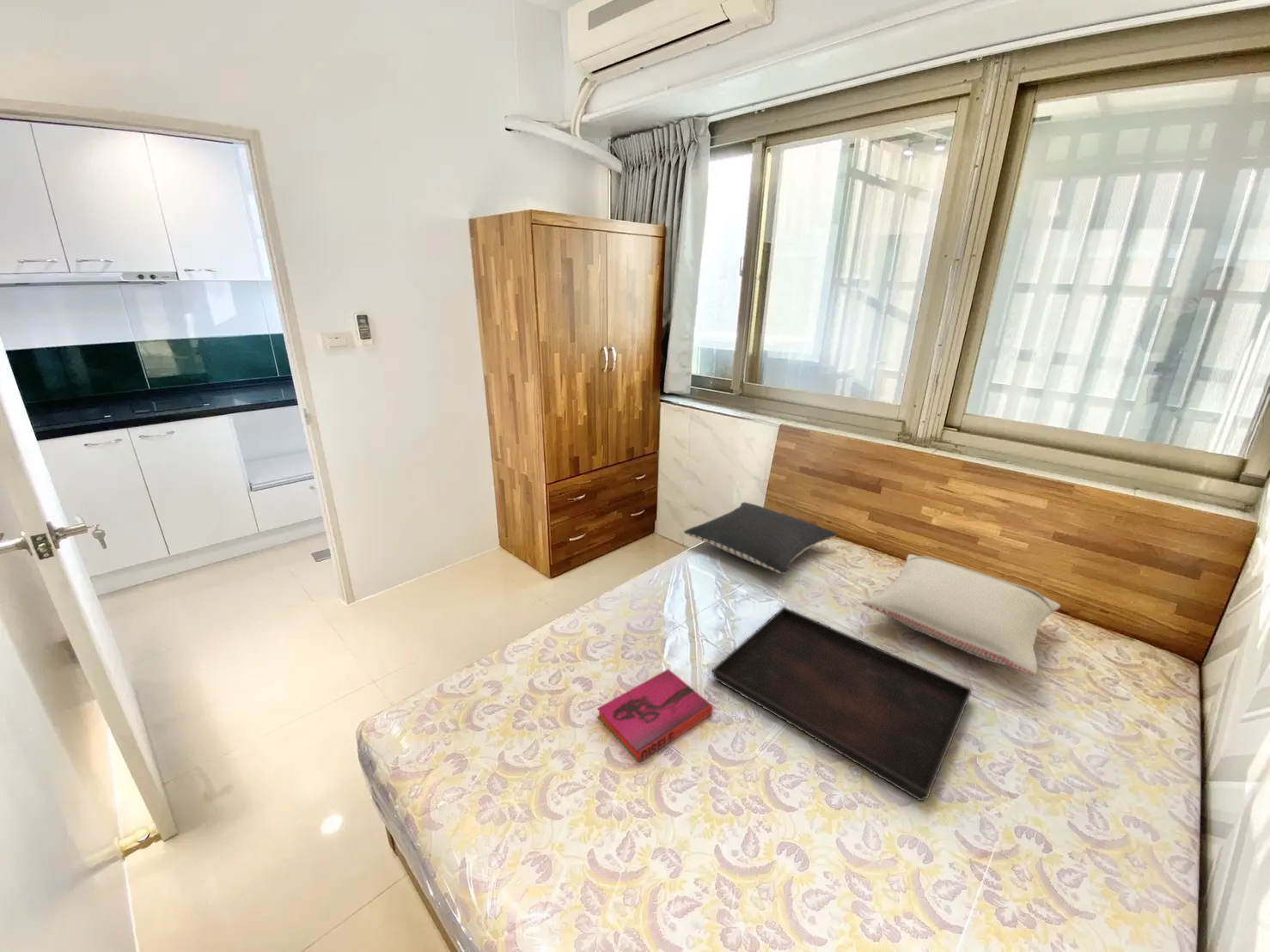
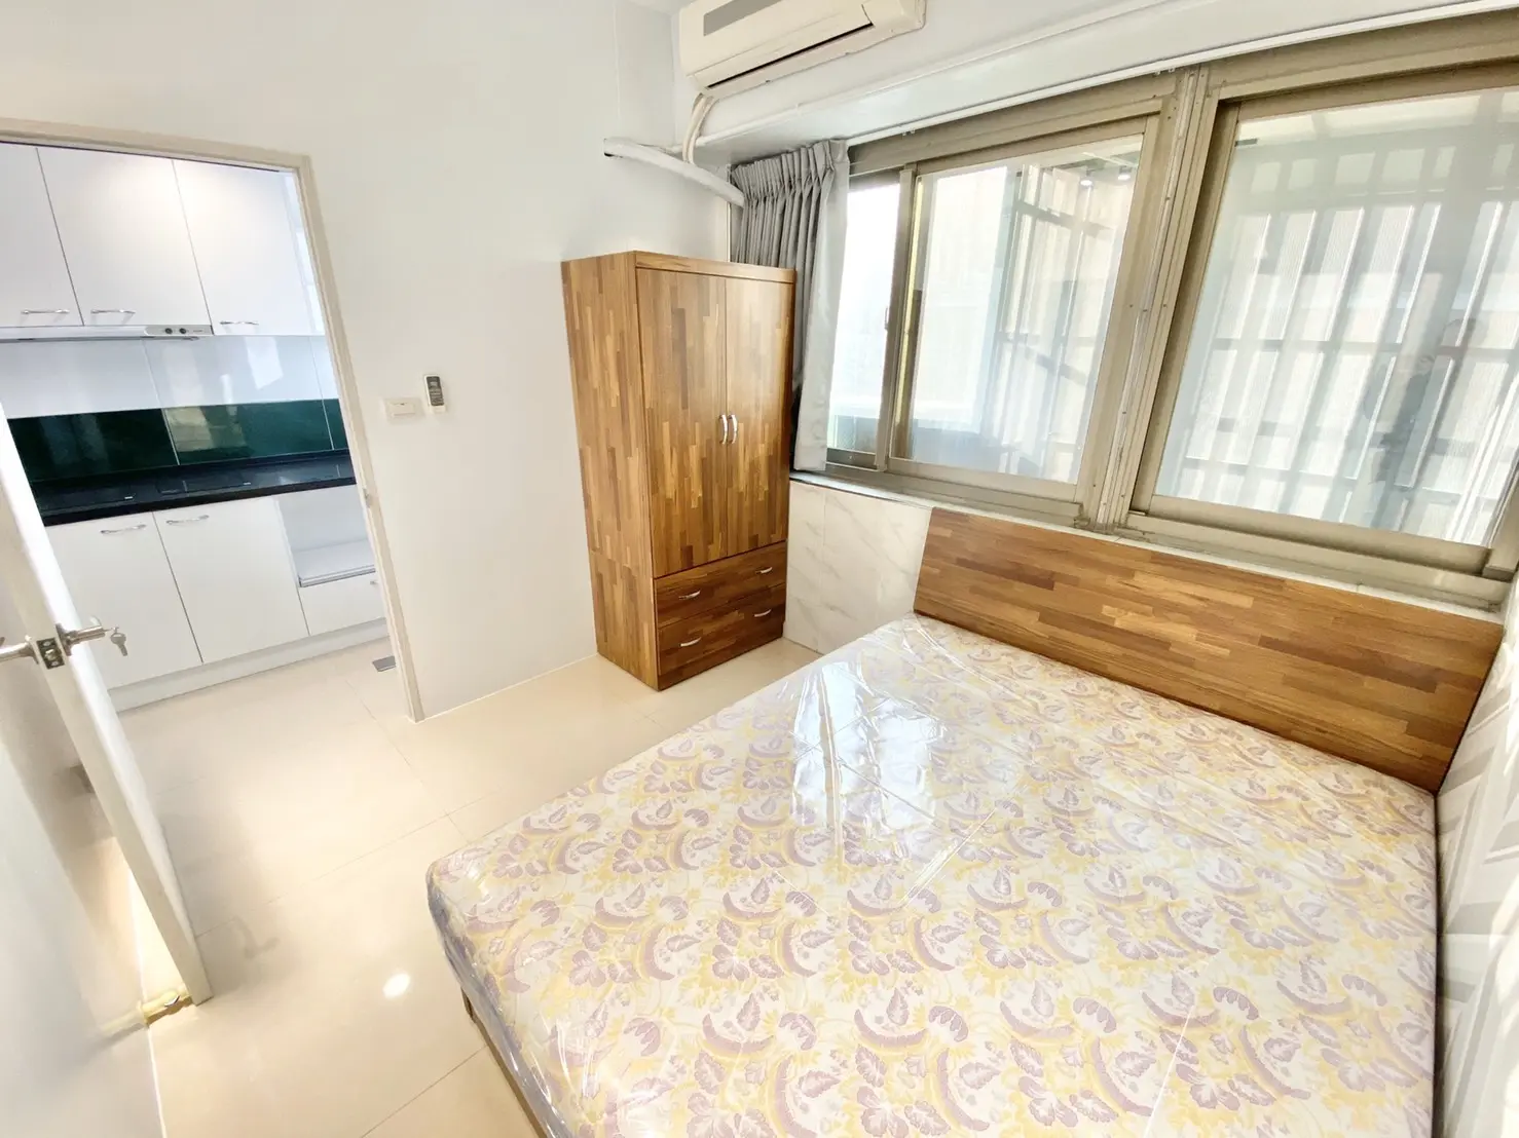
- pillow [861,553,1061,675]
- pillow [683,502,837,575]
- serving tray [711,606,973,802]
- hardback book [596,668,714,764]
